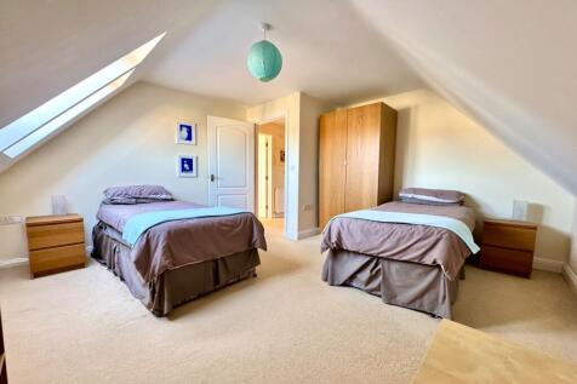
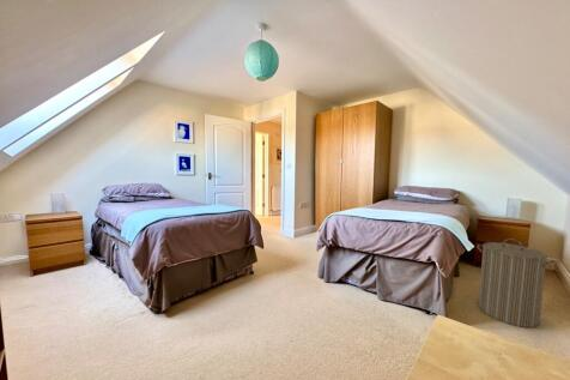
+ laundry hamper [477,237,557,328]
